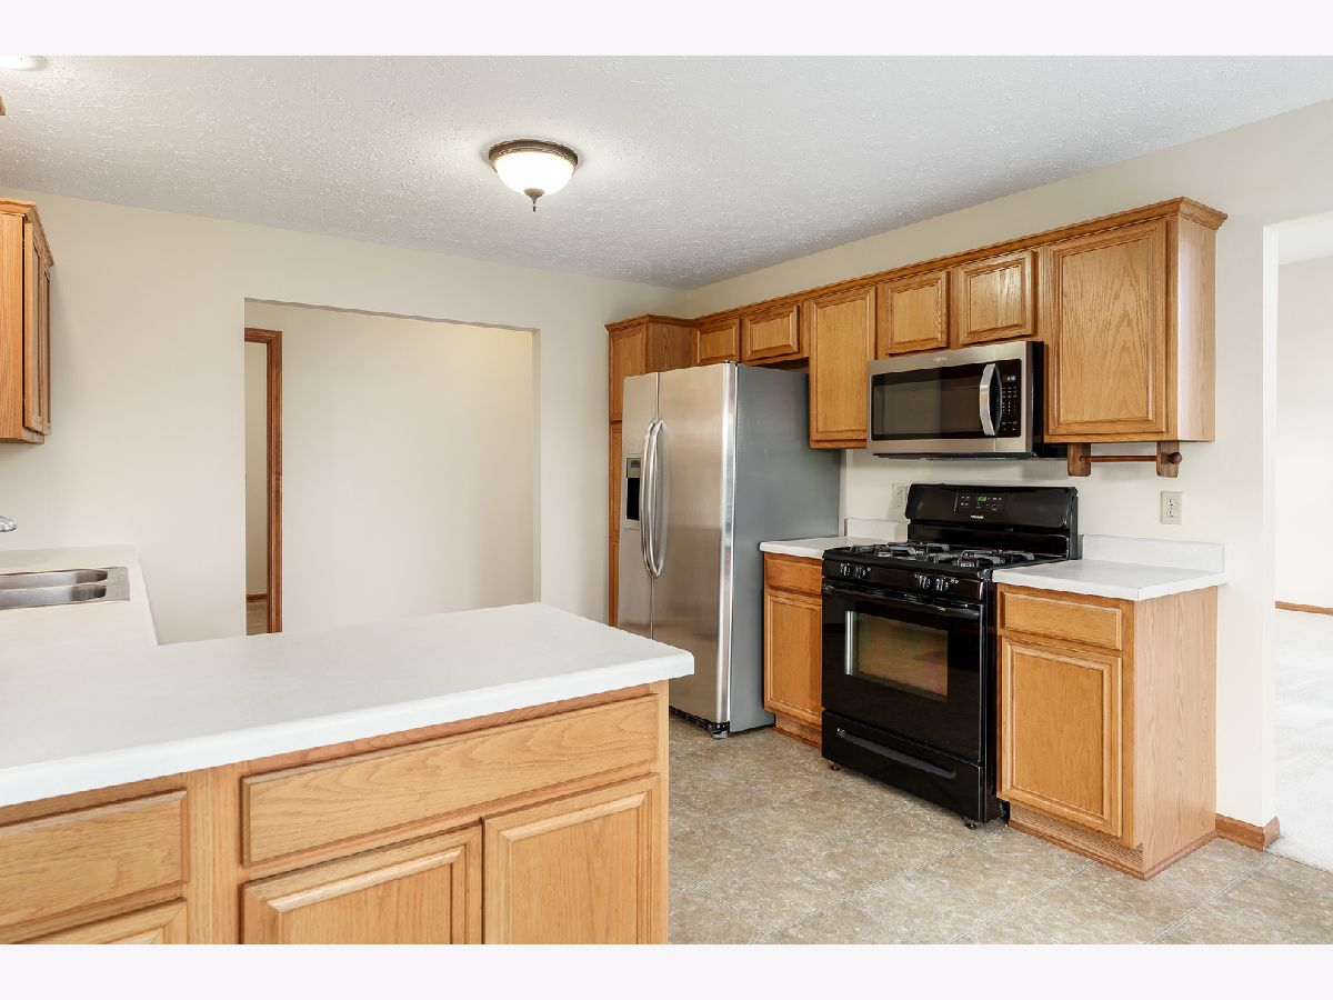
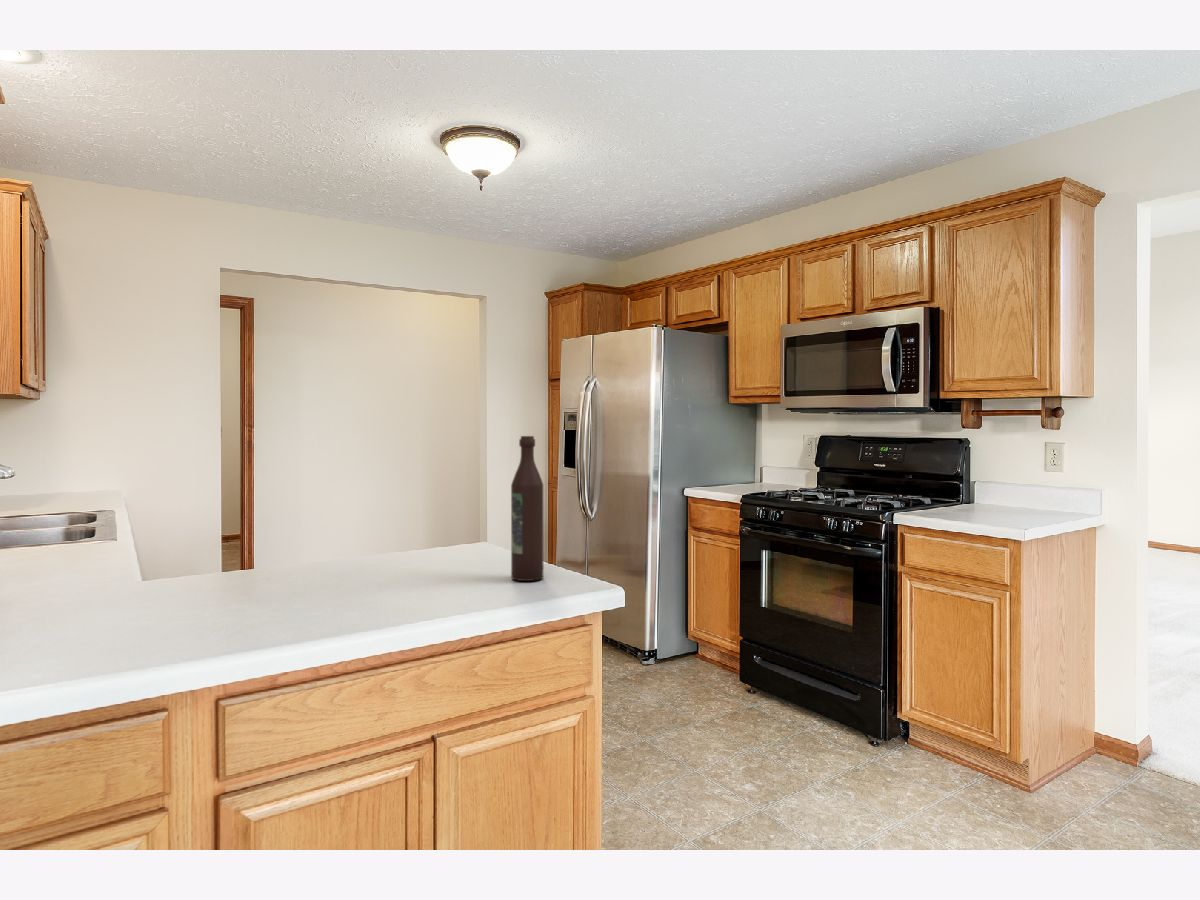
+ wine bottle [510,435,544,582]
